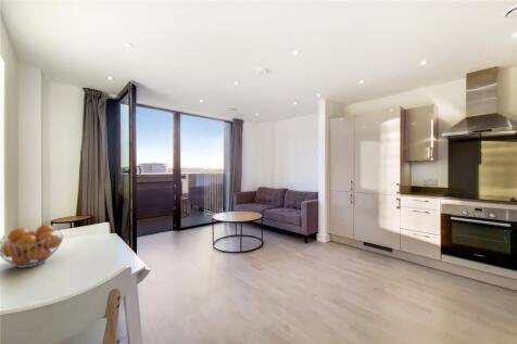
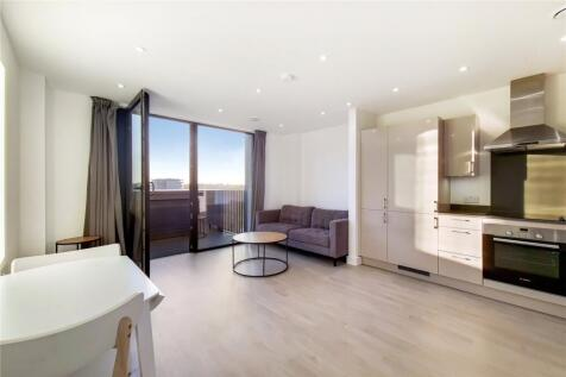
- fruit basket [0,224,65,269]
